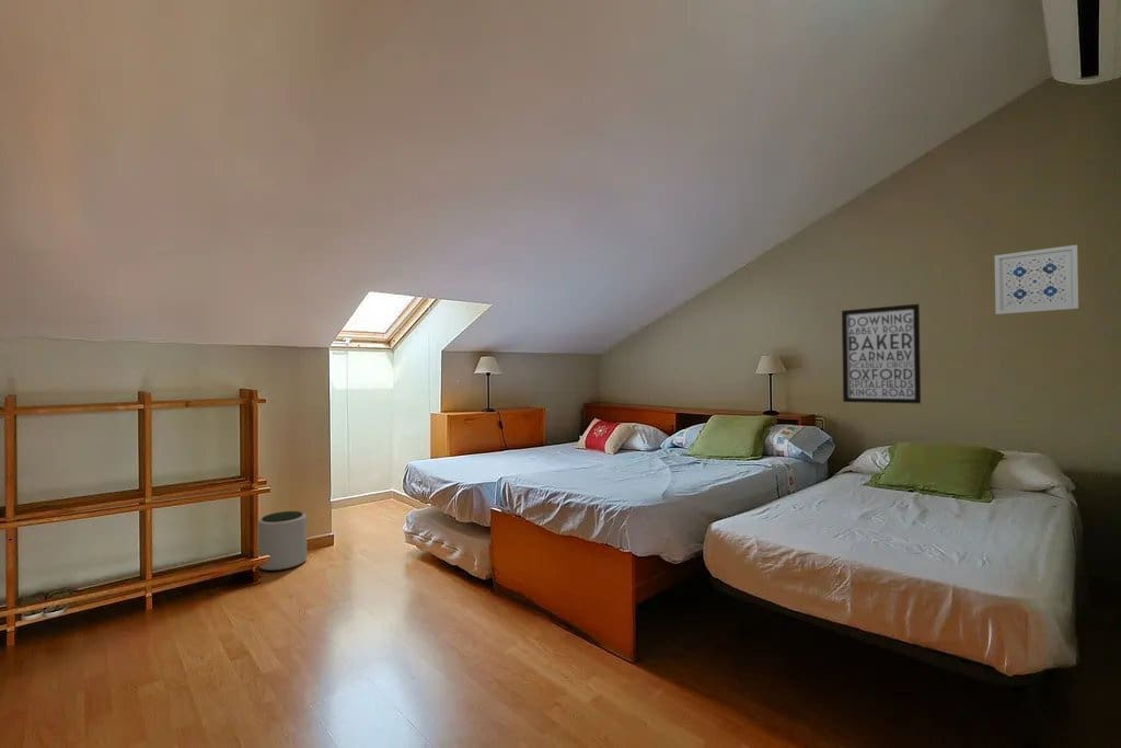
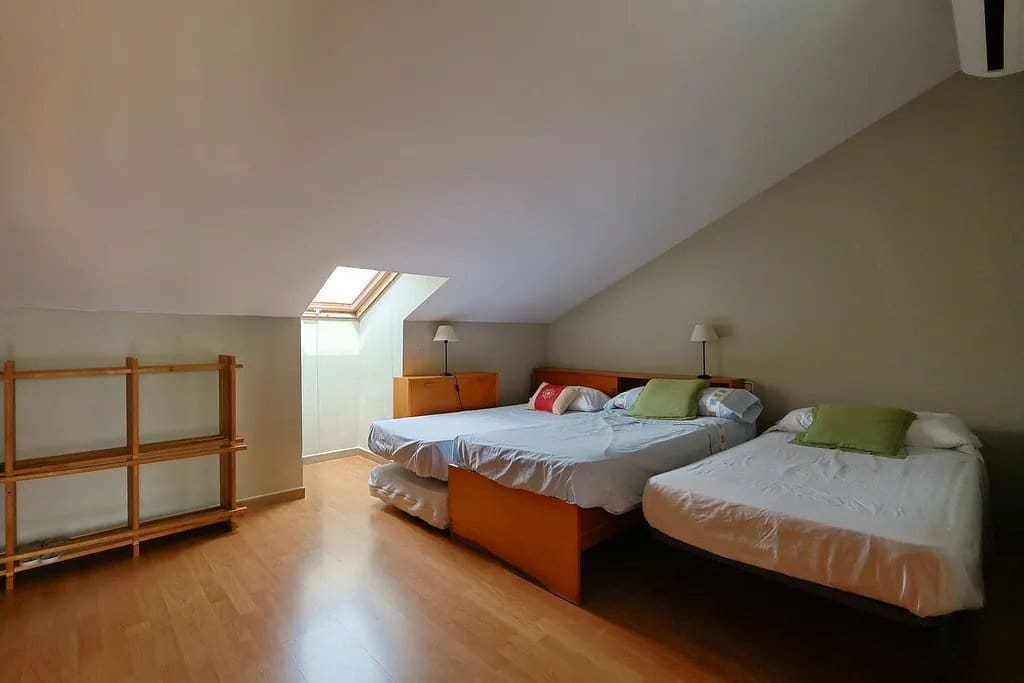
- plant pot [257,510,308,572]
- wall art [841,303,922,405]
- wall art [994,244,1079,315]
